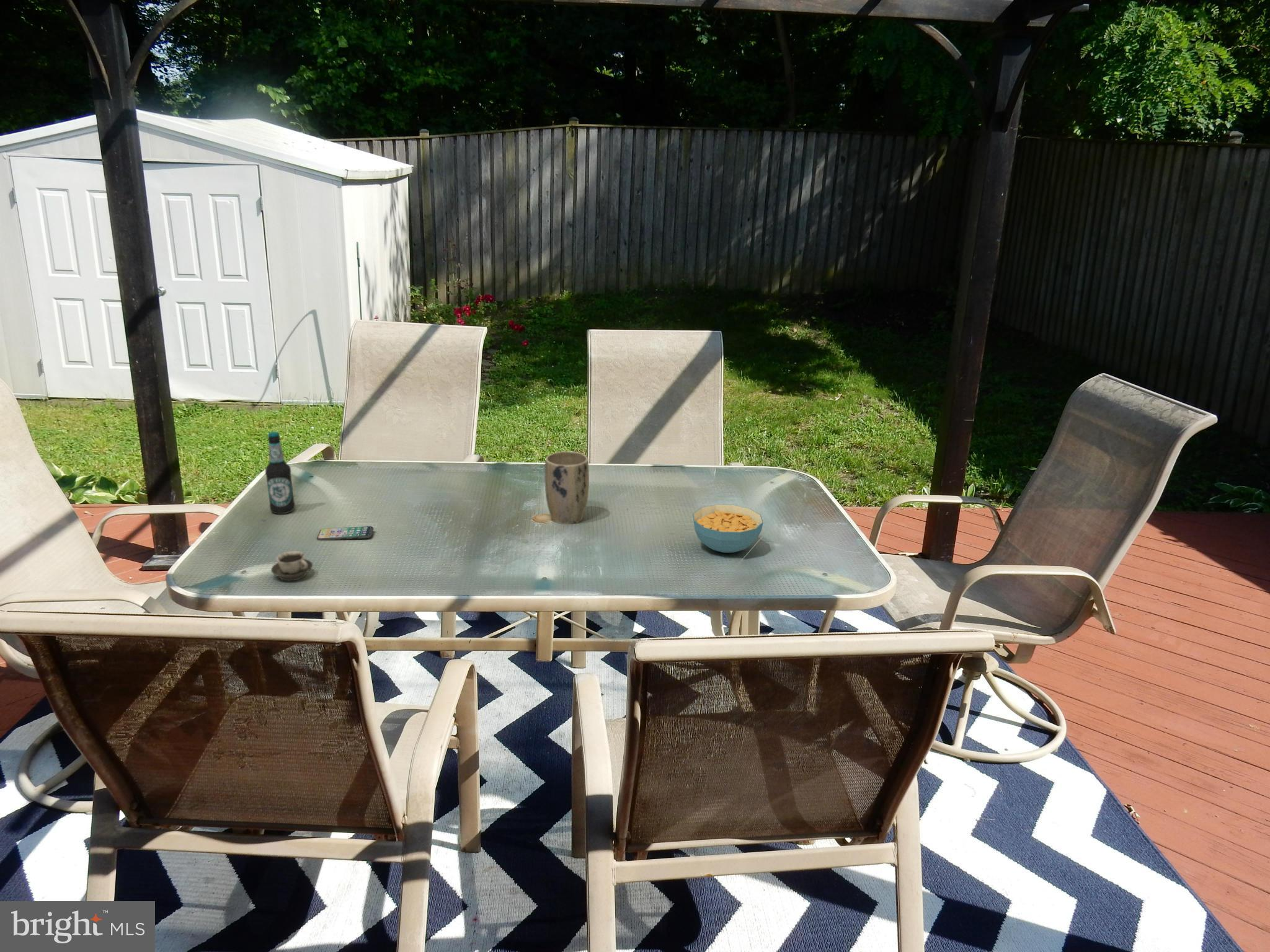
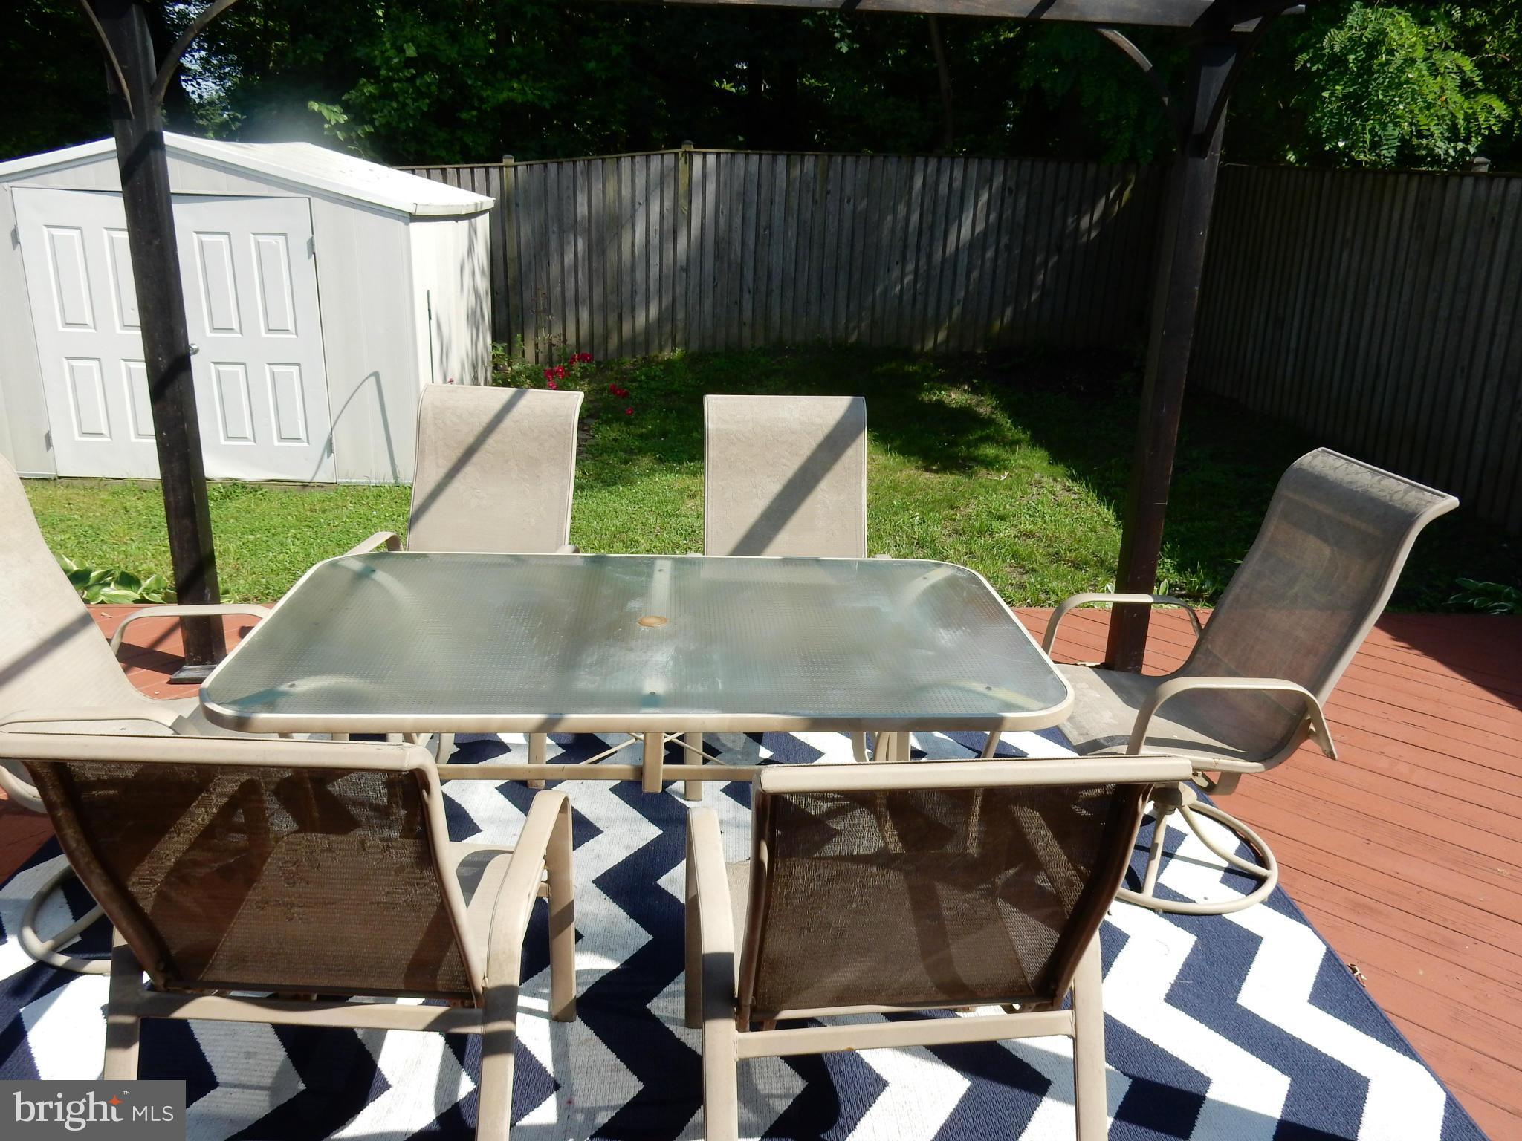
- bottle [265,431,296,514]
- cereal bowl [692,504,764,553]
- plant pot [544,451,590,524]
- smartphone [316,526,374,541]
- cup [270,550,313,581]
